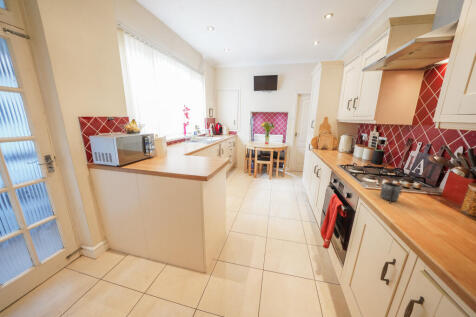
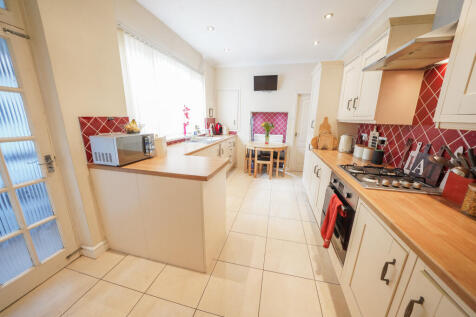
- mug [379,181,403,205]
